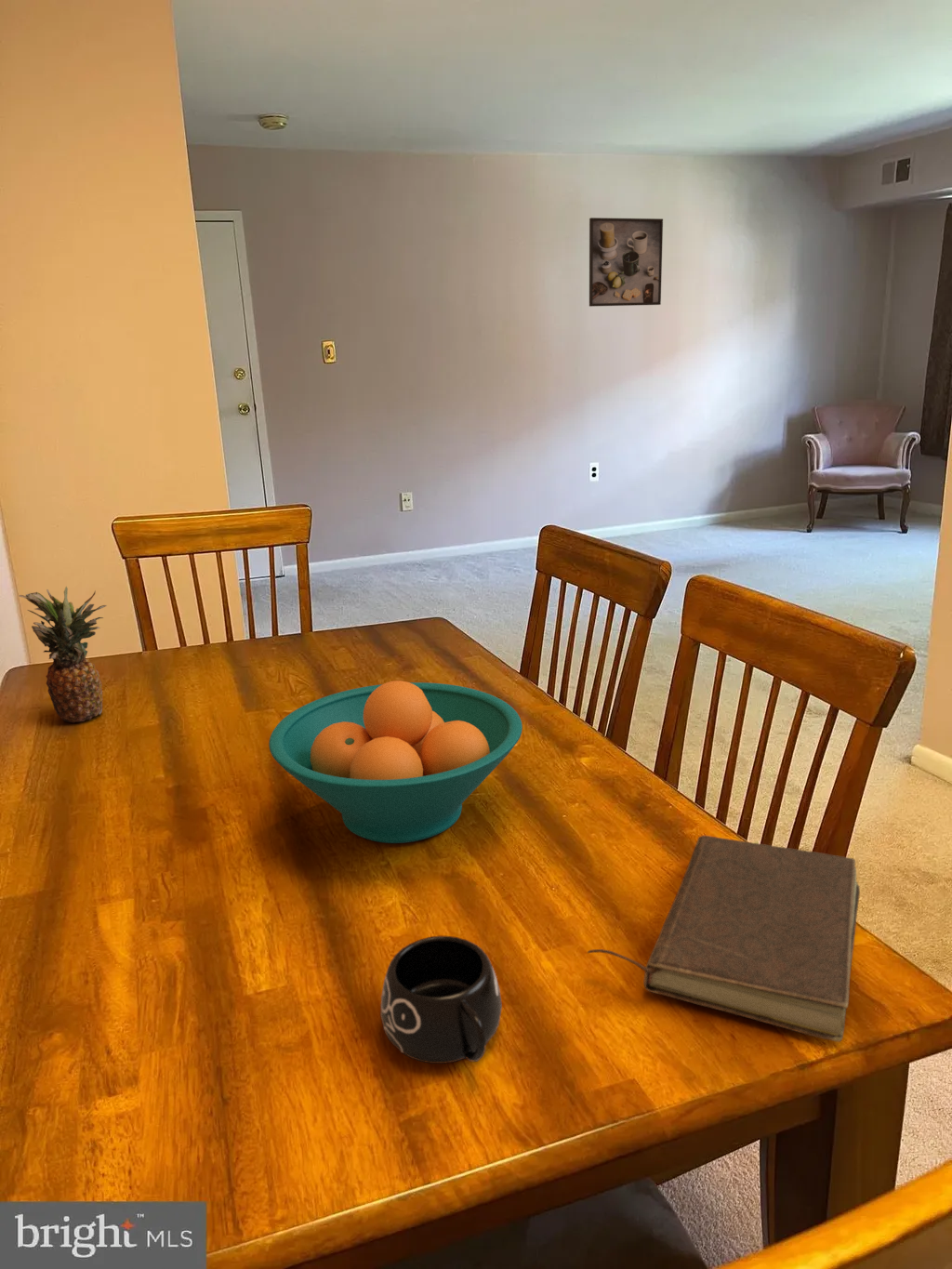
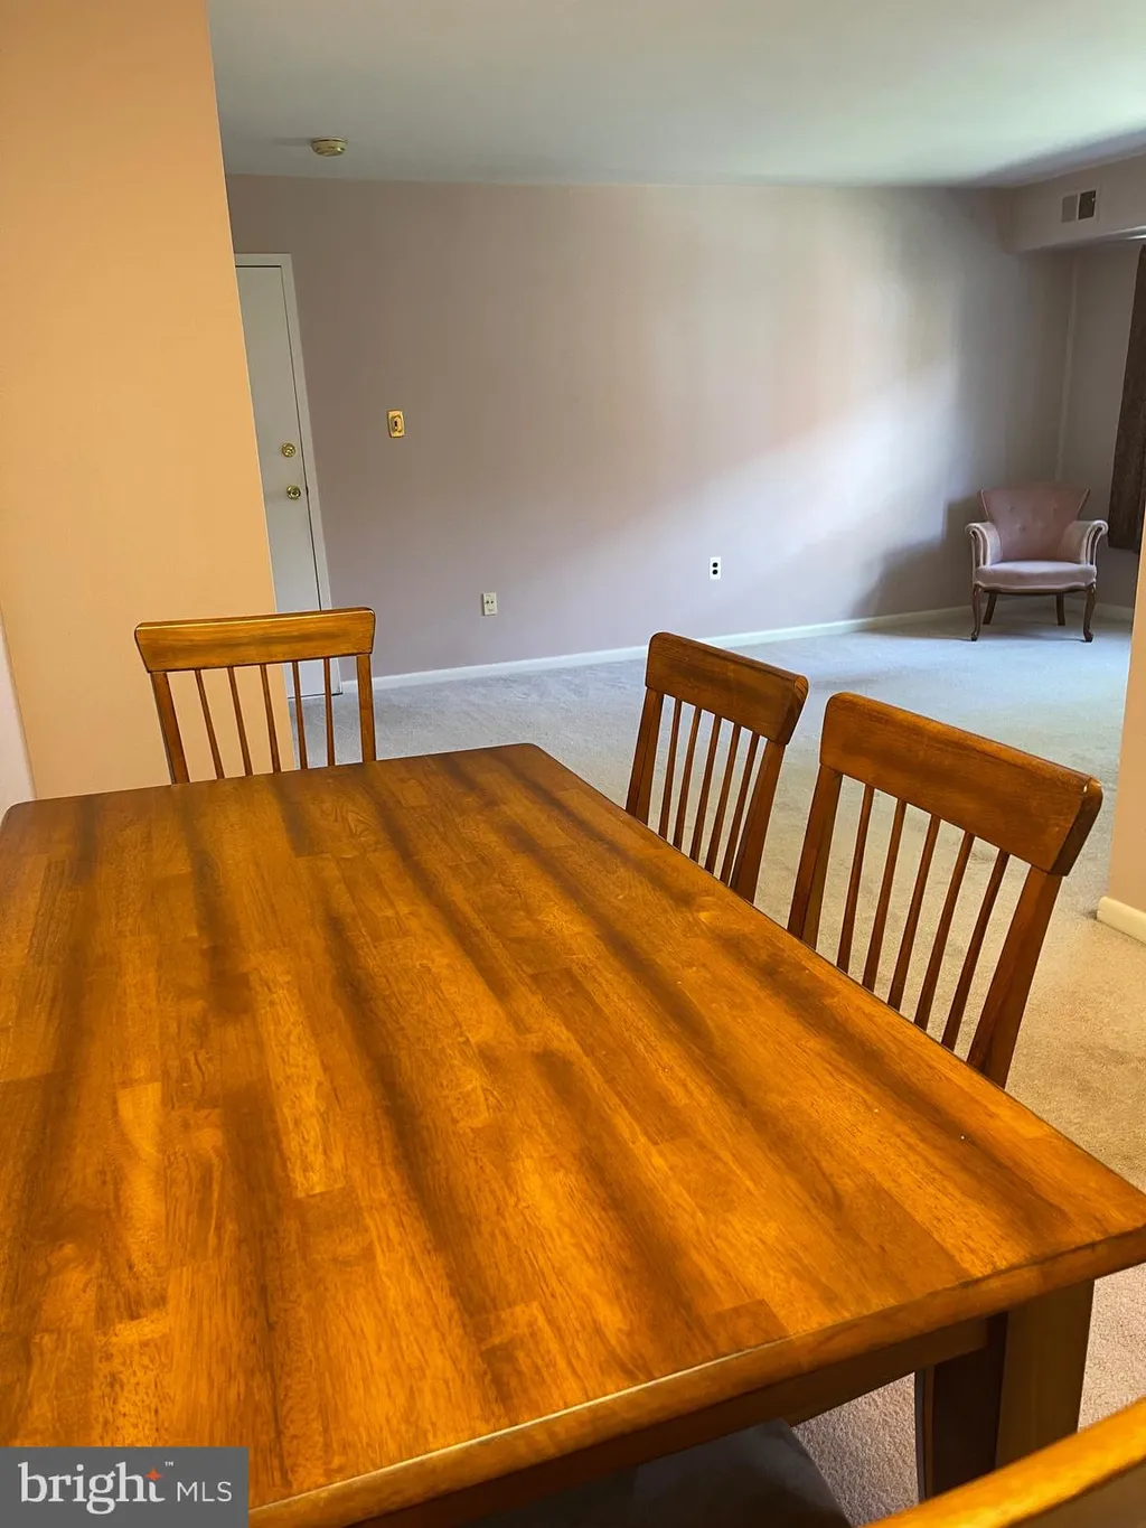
- book [587,835,861,1043]
- mug [379,935,503,1064]
- fruit [19,586,108,723]
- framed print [588,217,664,308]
- fruit bowl [268,680,523,844]
